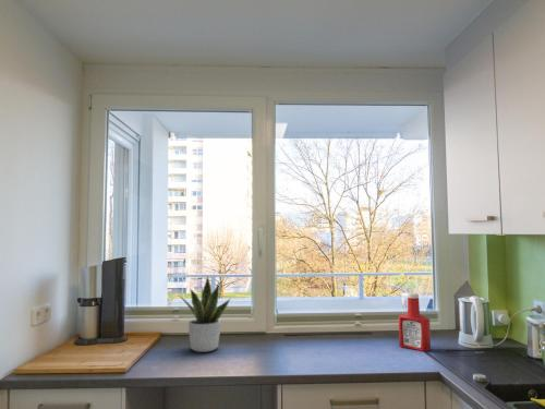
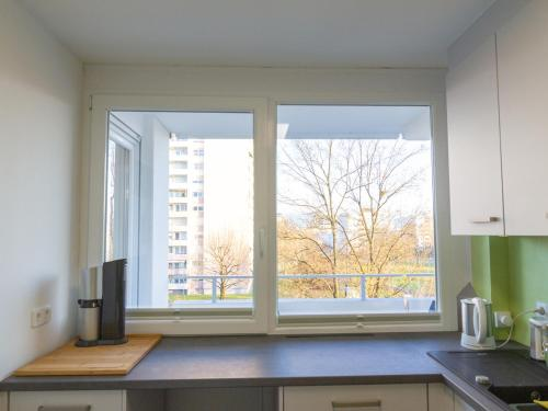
- soap bottle [398,292,432,352]
- potted plant [178,275,232,353]
